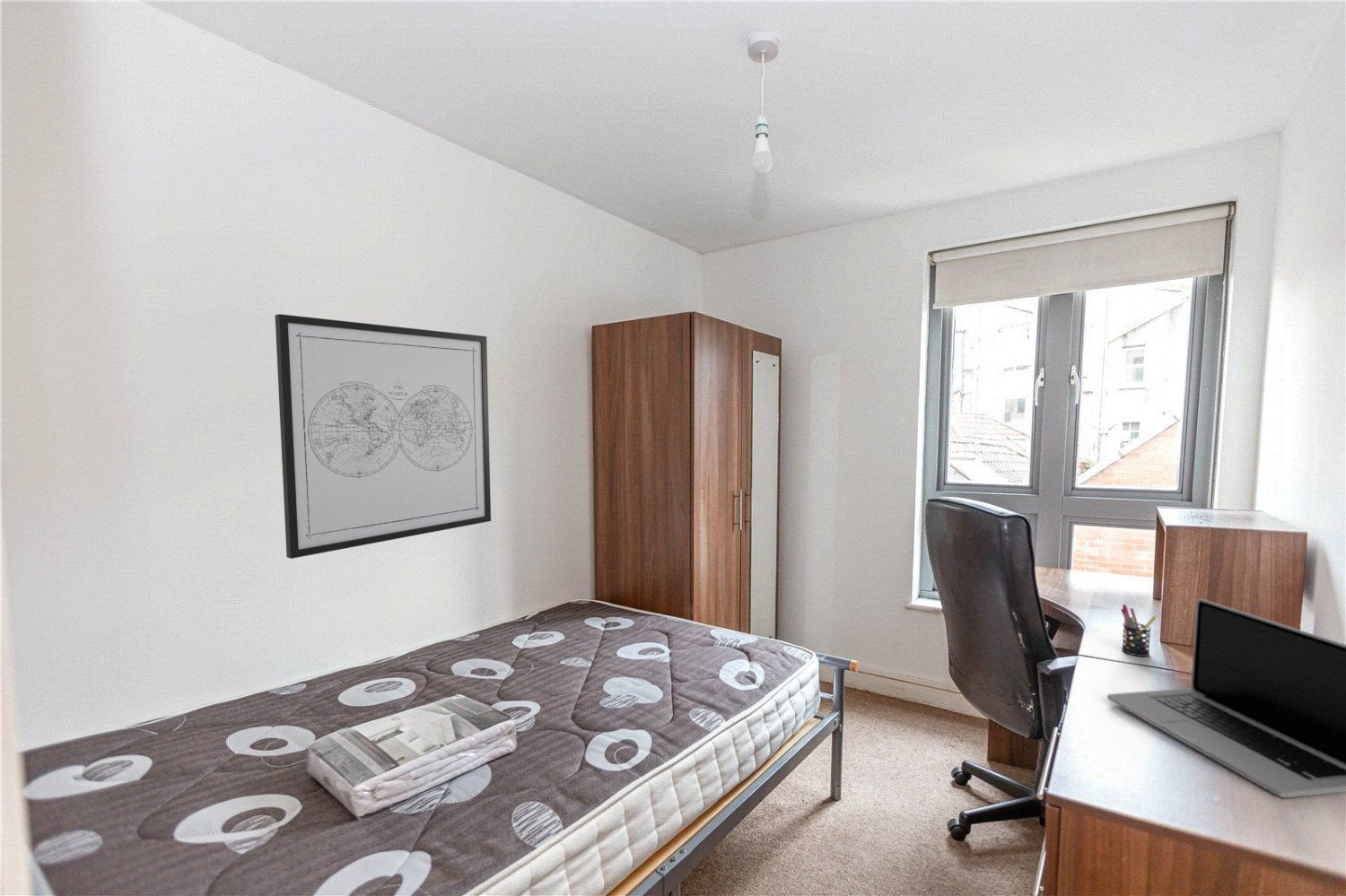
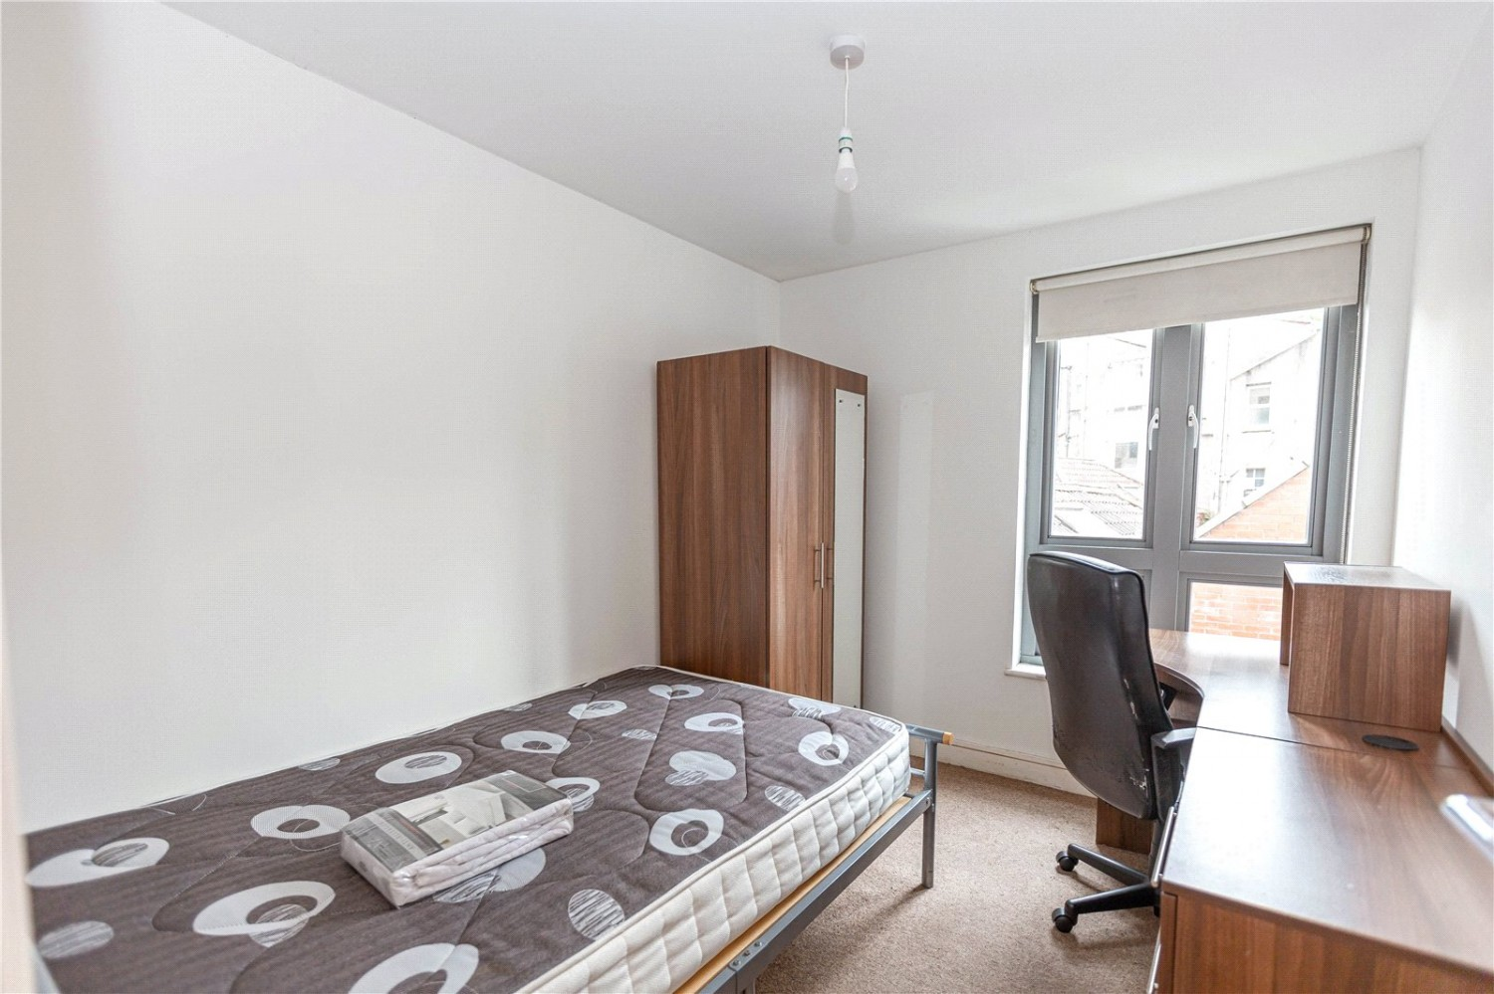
- laptop [1106,597,1346,798]
- wall art [274,313,492,560]
- pen holder [1120,604,1158,657]
